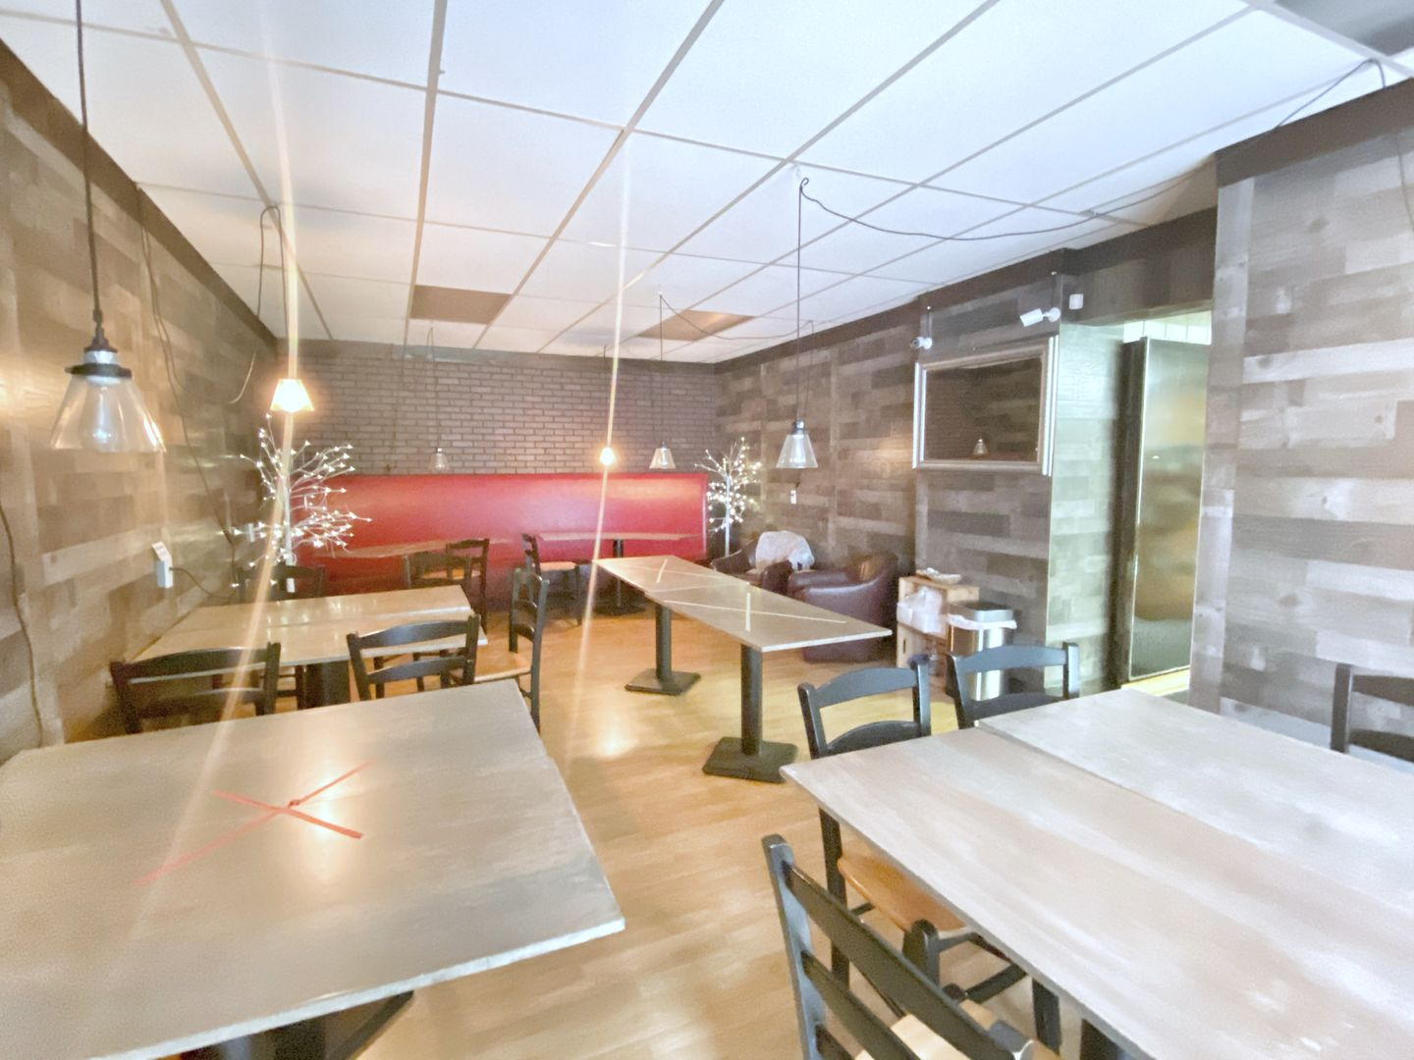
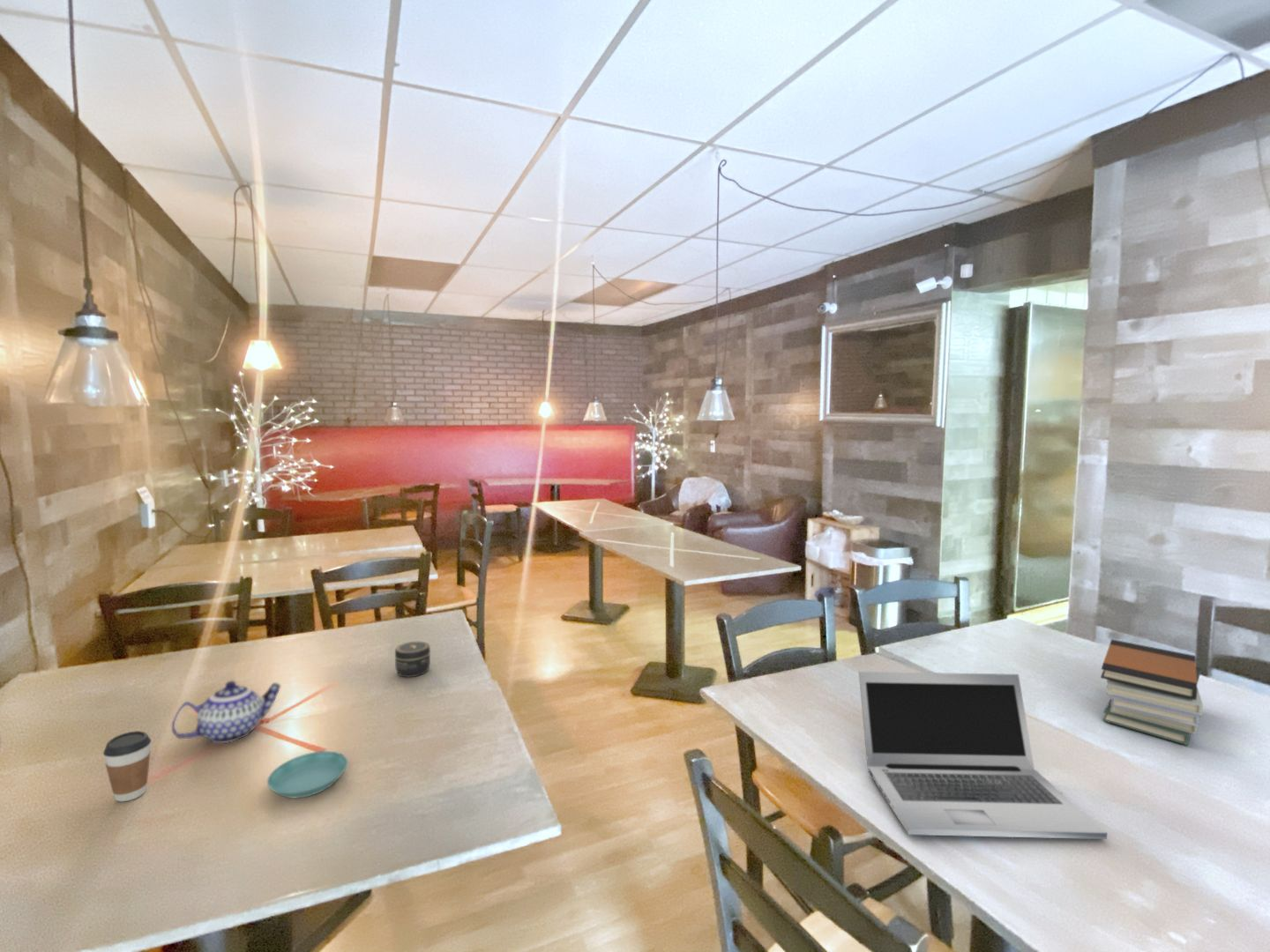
+ laptop [858,671,1108,840]
+ coffee cup [102,730,152,802]
+ book stack [1100,638,1204,747]
+ jar [394,641,431,678]
+ saucer [266,750,348,799]
+ teapot [171,680,281,744]
